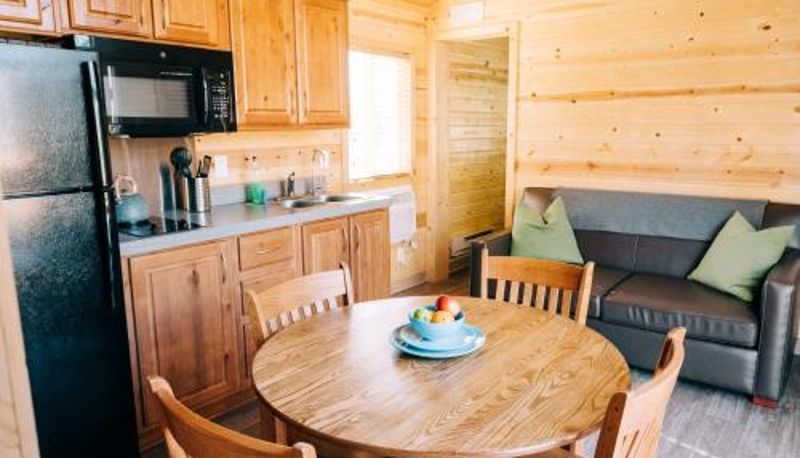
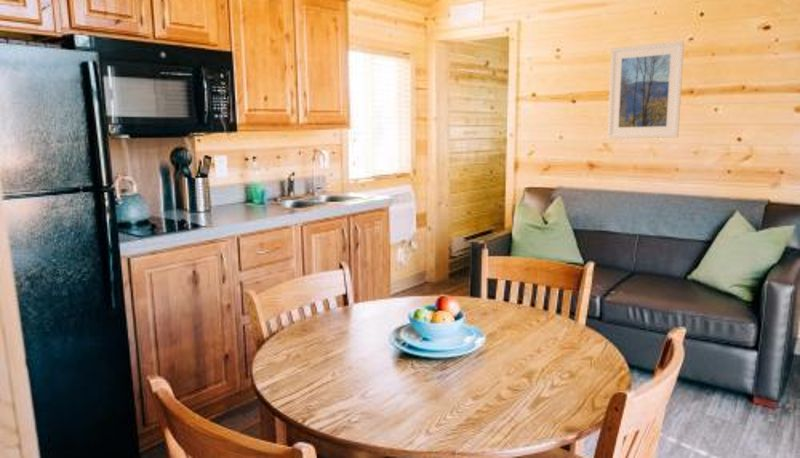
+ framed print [606,40,685,139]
